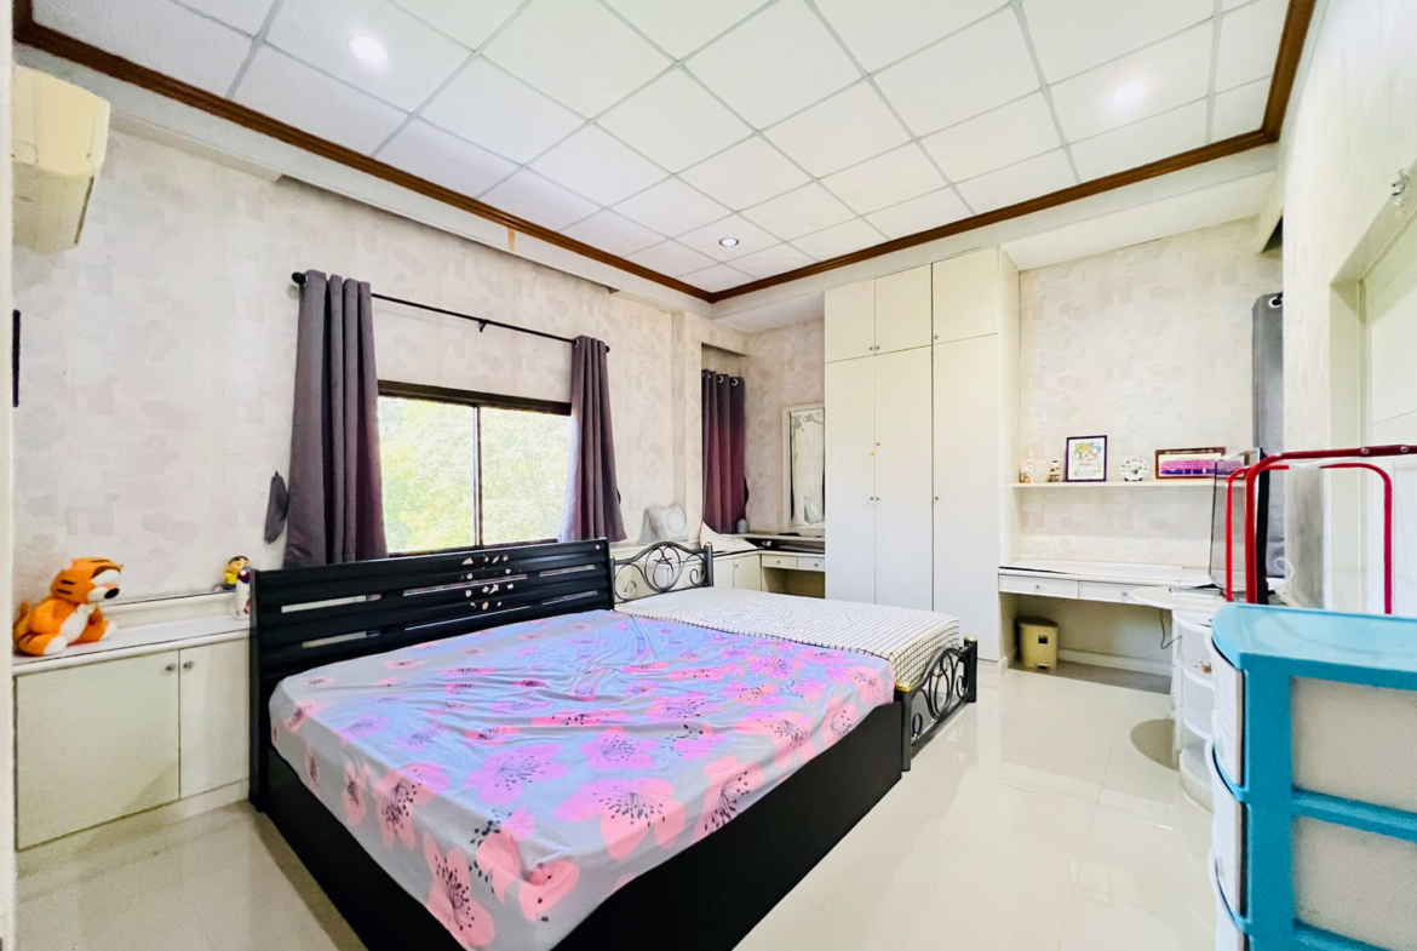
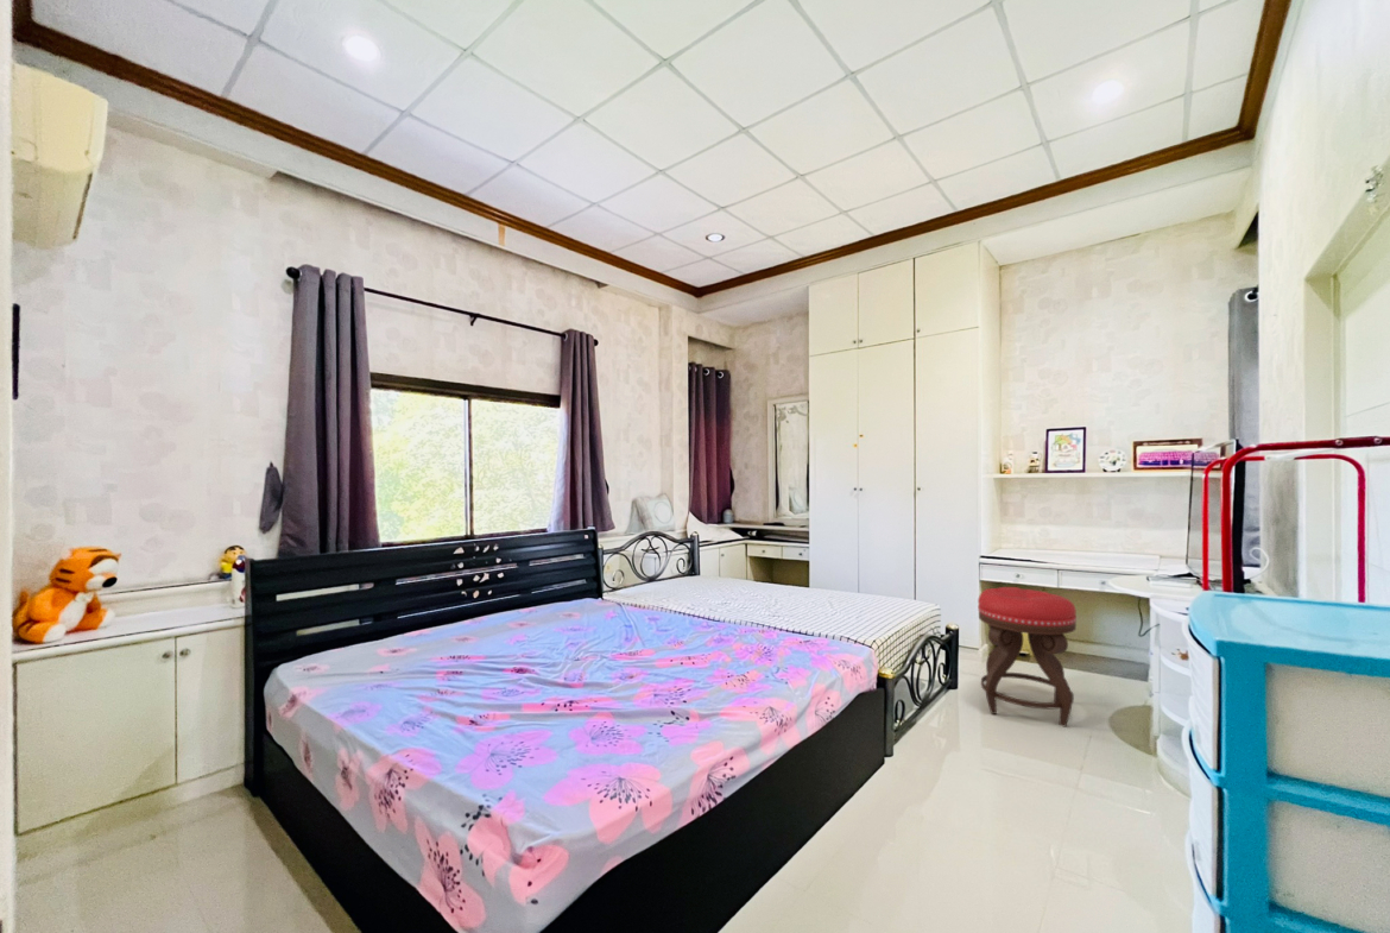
+ stool [977,586,1078,727]
